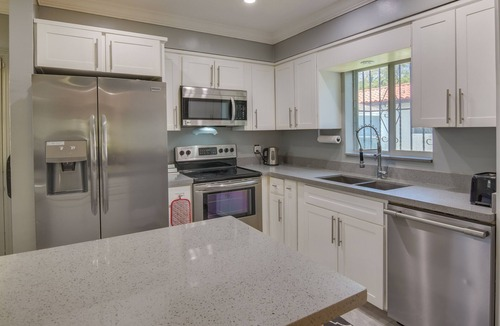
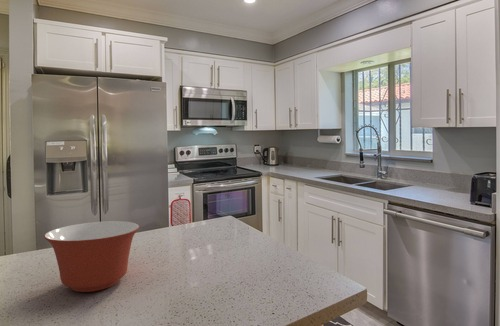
+ mixing bowl [43,220,140,293]
